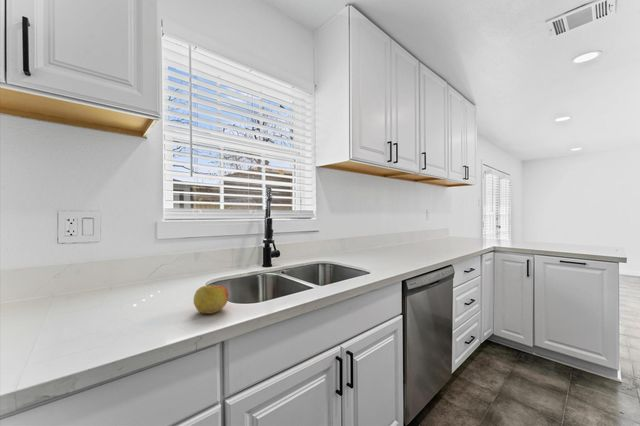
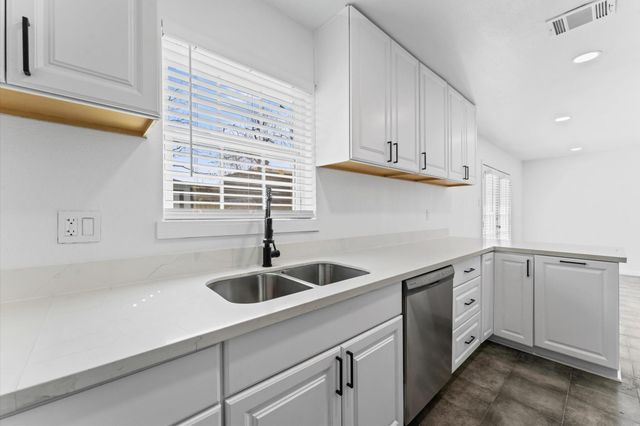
- apple [193,284,230,315]
